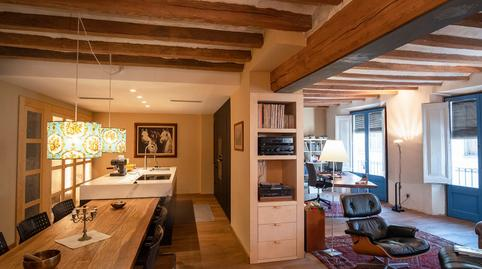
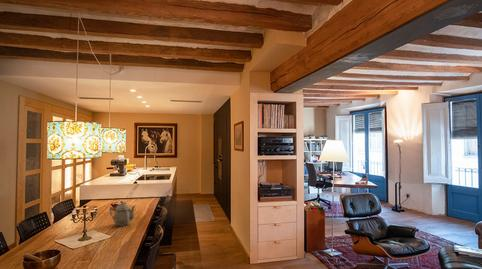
+ teapot [109,201,136,227]
